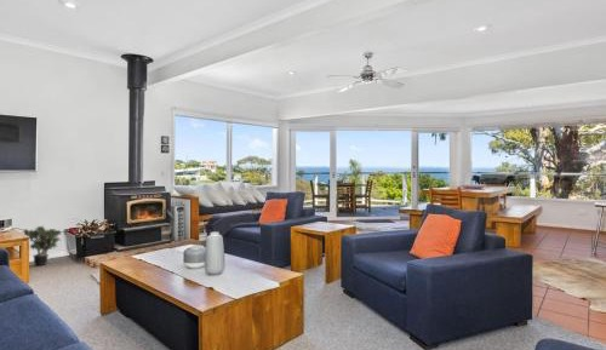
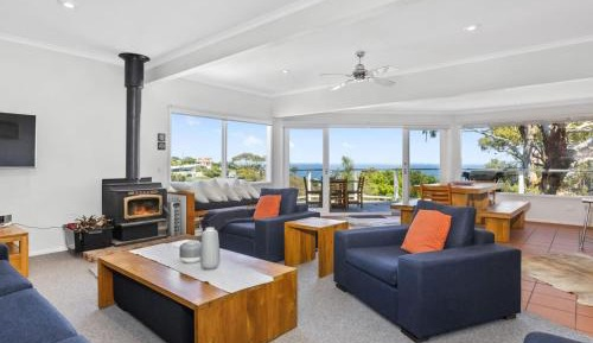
- potted plant [21,224,63,266]
